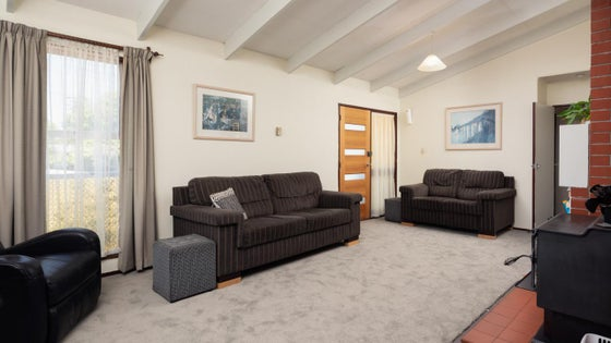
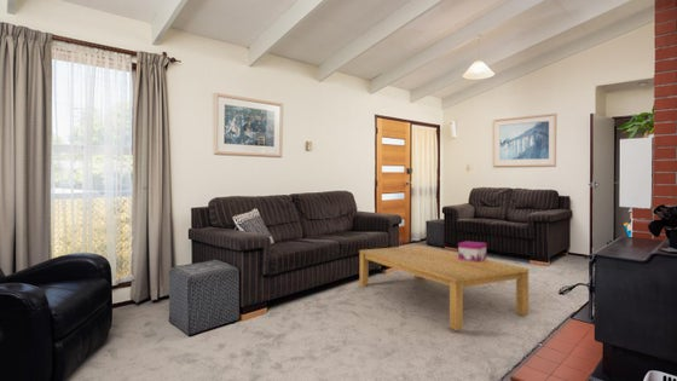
+ coffee table [358,244,531,331]
+ decorative box [457,239,488,262]
